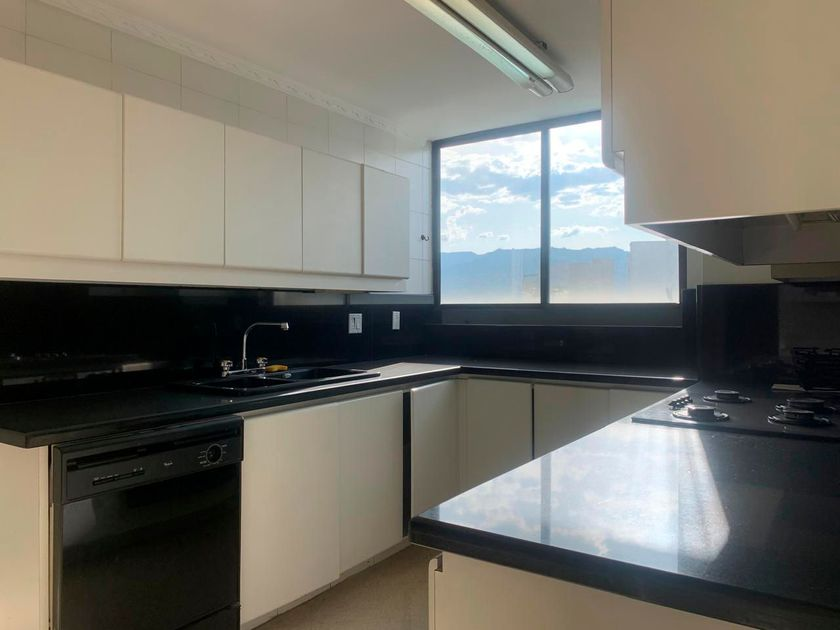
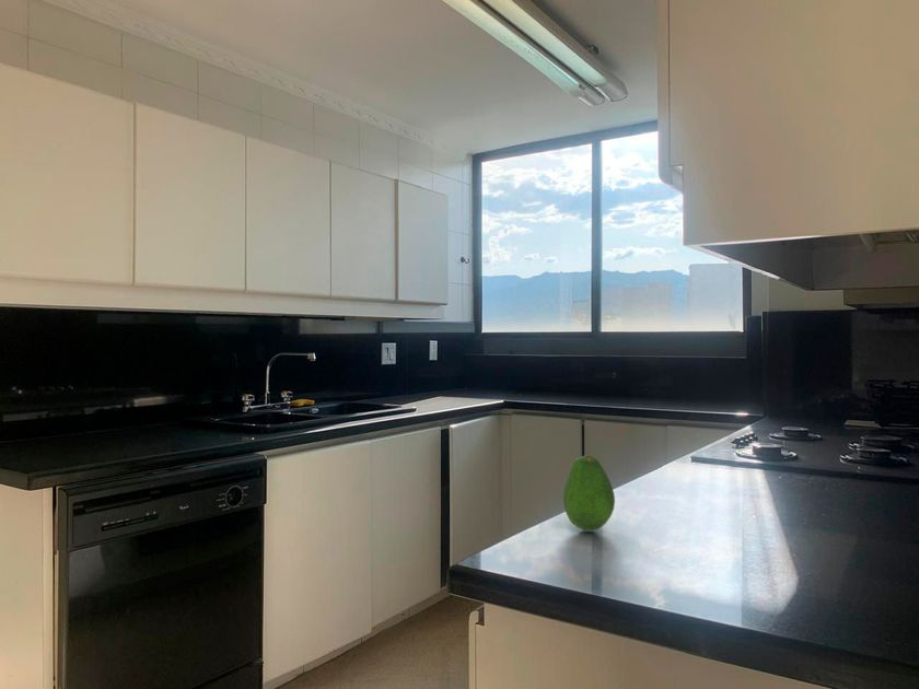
+ fruit [562,454,616,532]
